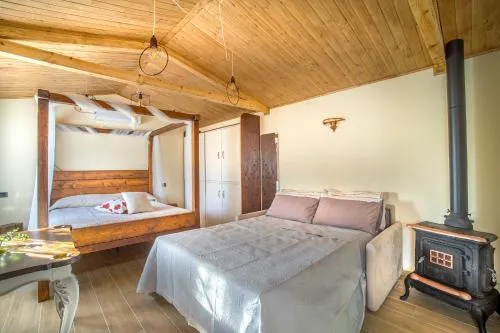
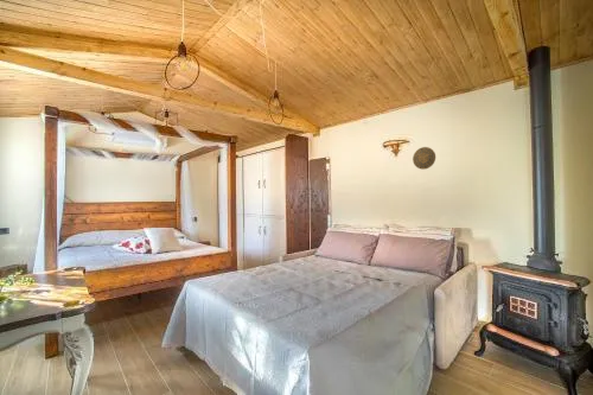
+ decorative plate [412,146,436,171]
